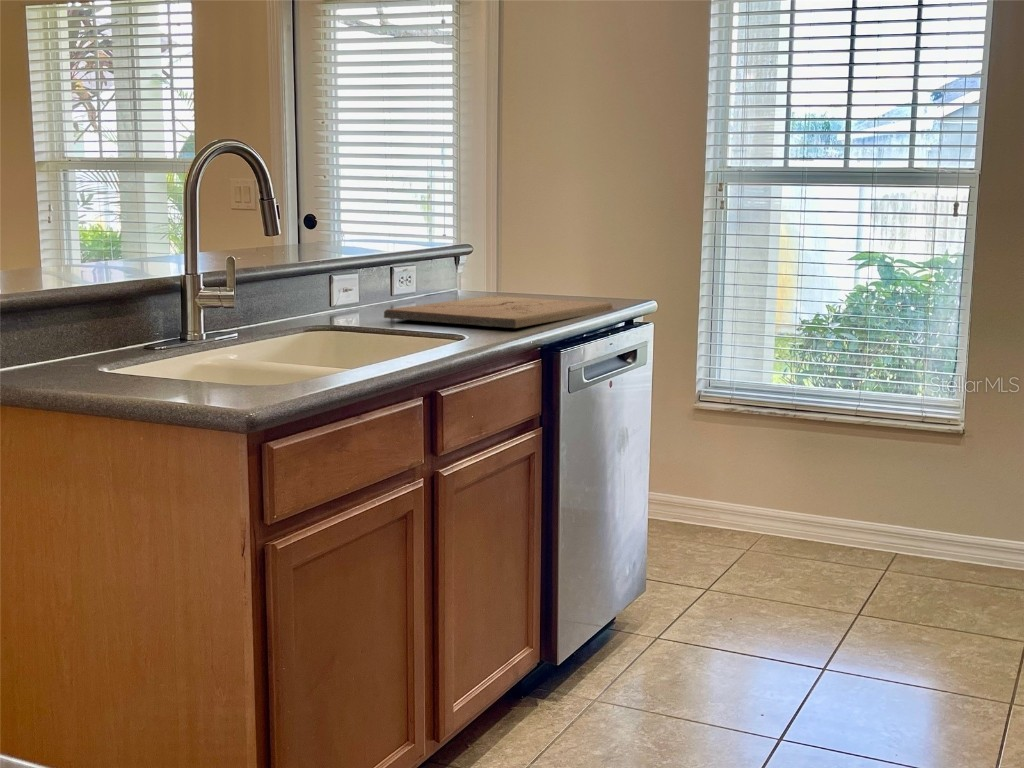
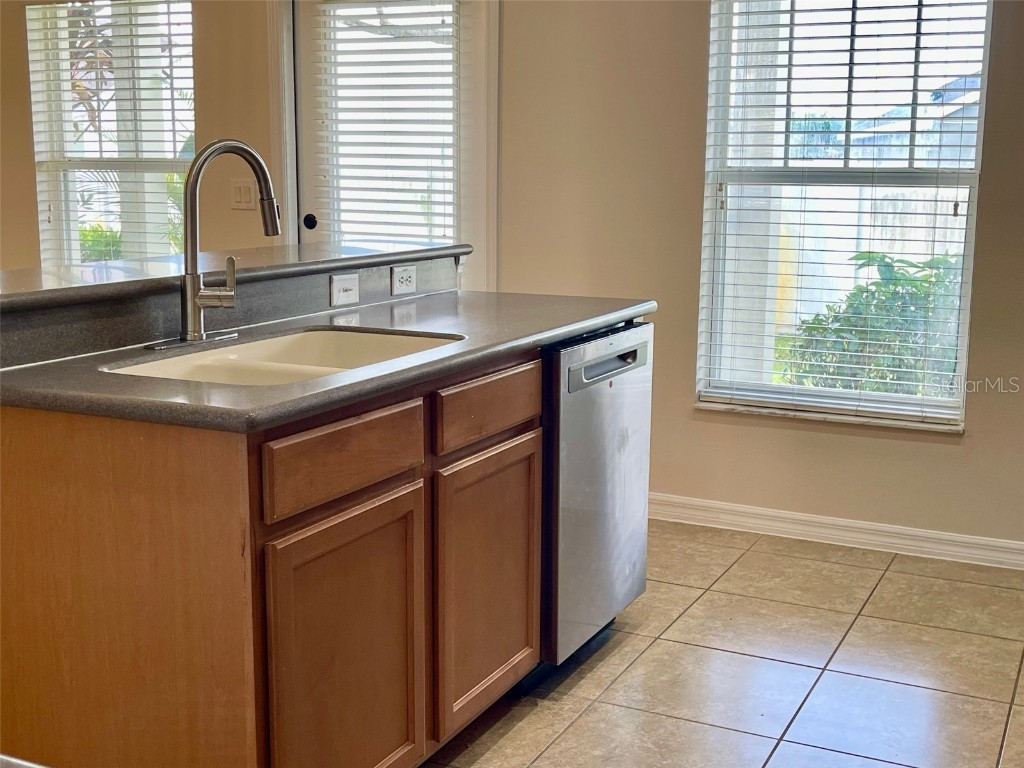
- cutting board [382,295,613,329]
